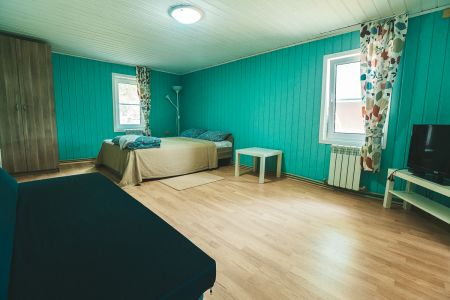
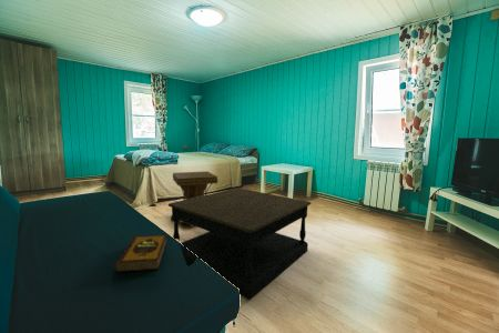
+ hardback book [113,234,167,273]
+ side table [170,171,218,229]
+ coffee table [167,186,313,300]
